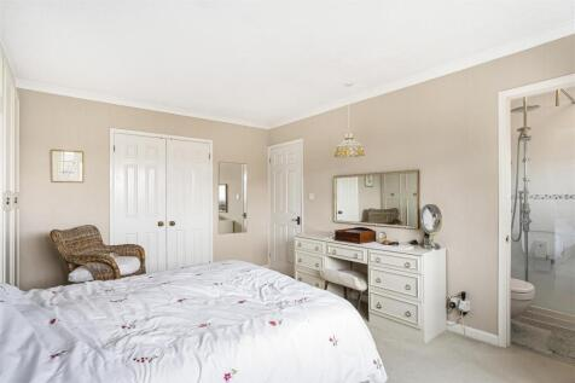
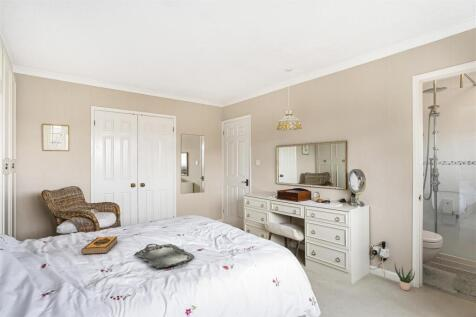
+ potted plant [394,264,416,291]
+ serving tray [135,243,195,269]
+ hardback book [80,235,118,256]
